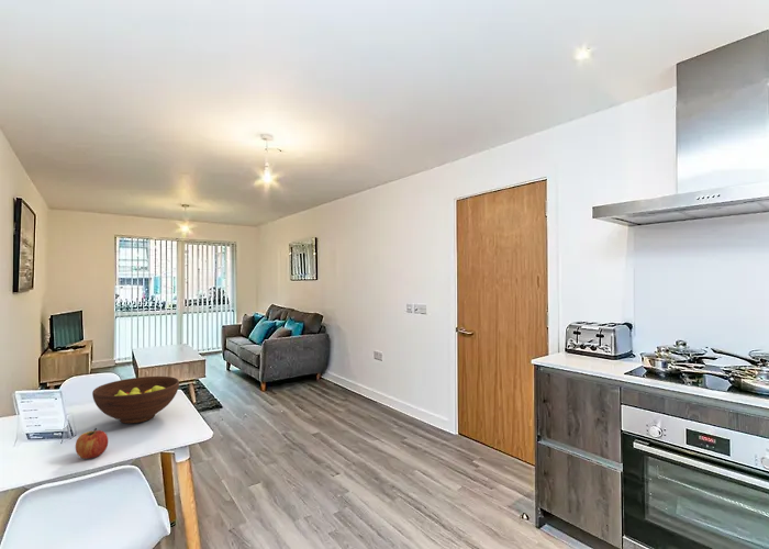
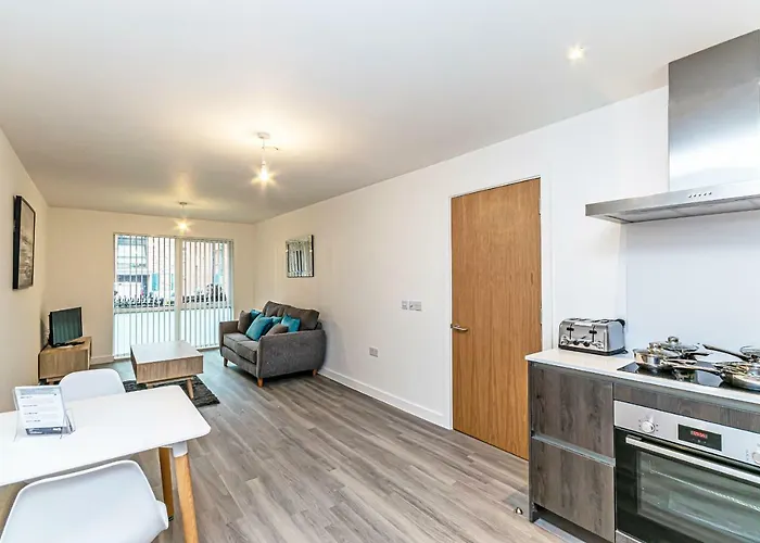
- apple [75,427,109,460]
- fruit bowl [91,376,180,425]
